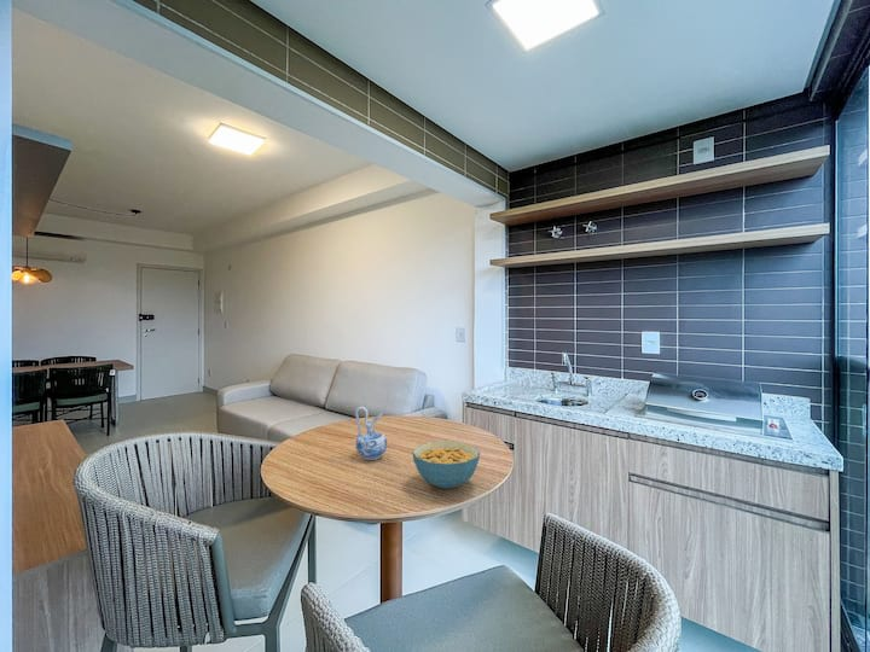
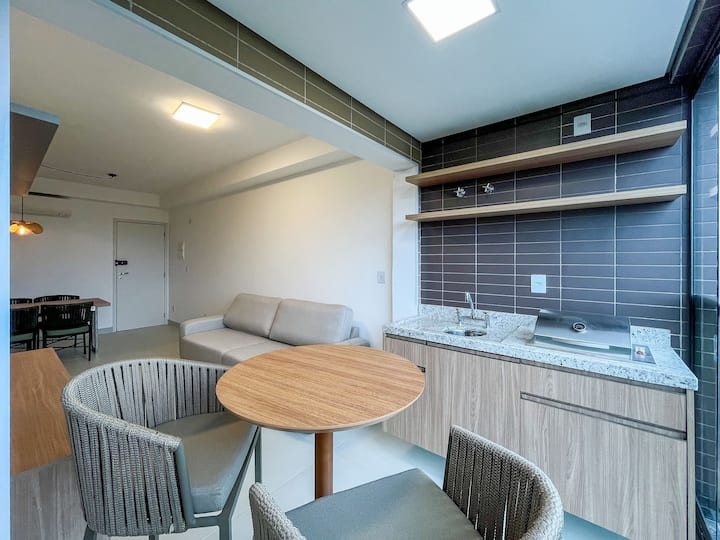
- cereal bowl [412,439,481,490]
- ceramic pitcher [354,406,388,461]
